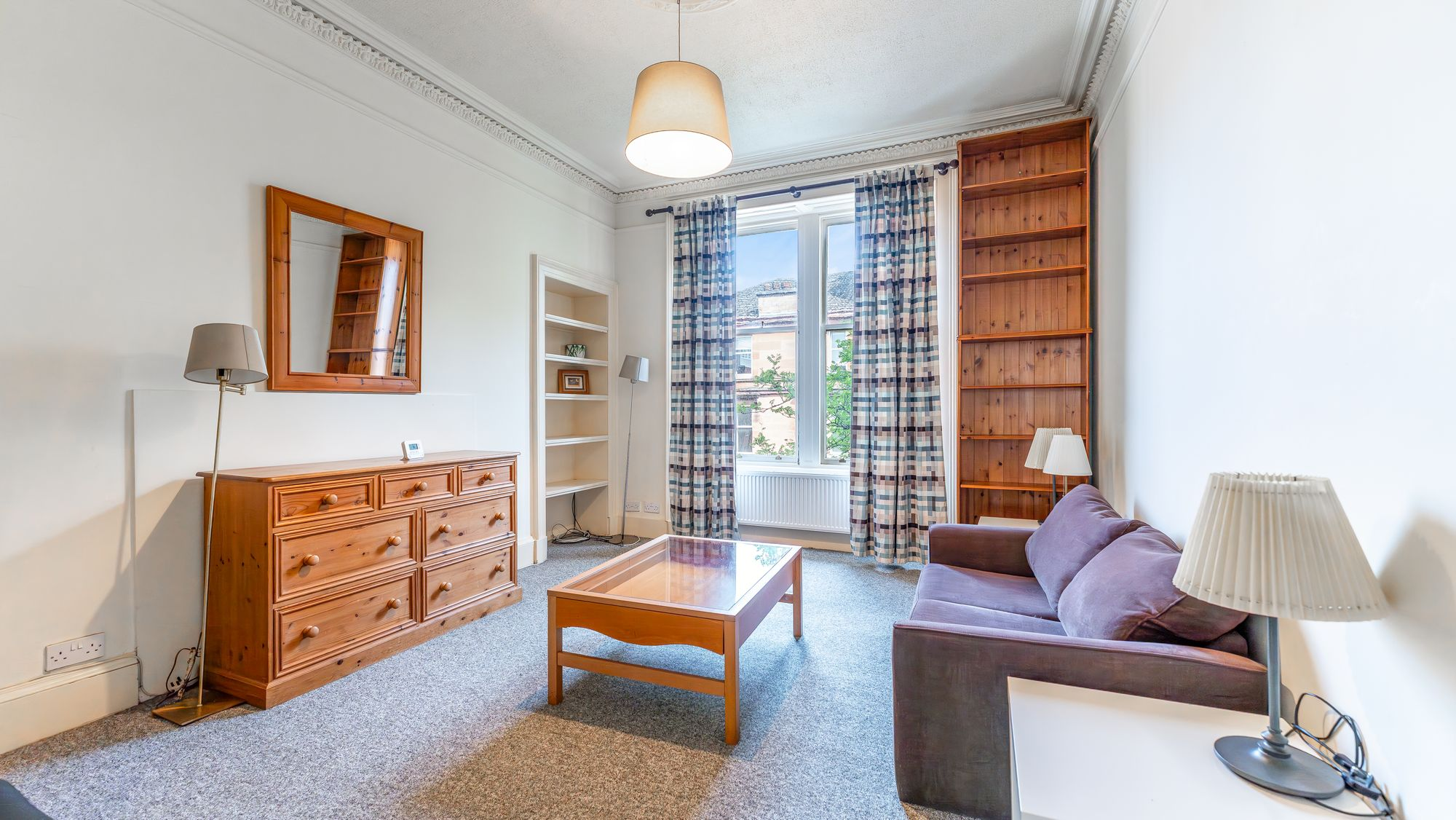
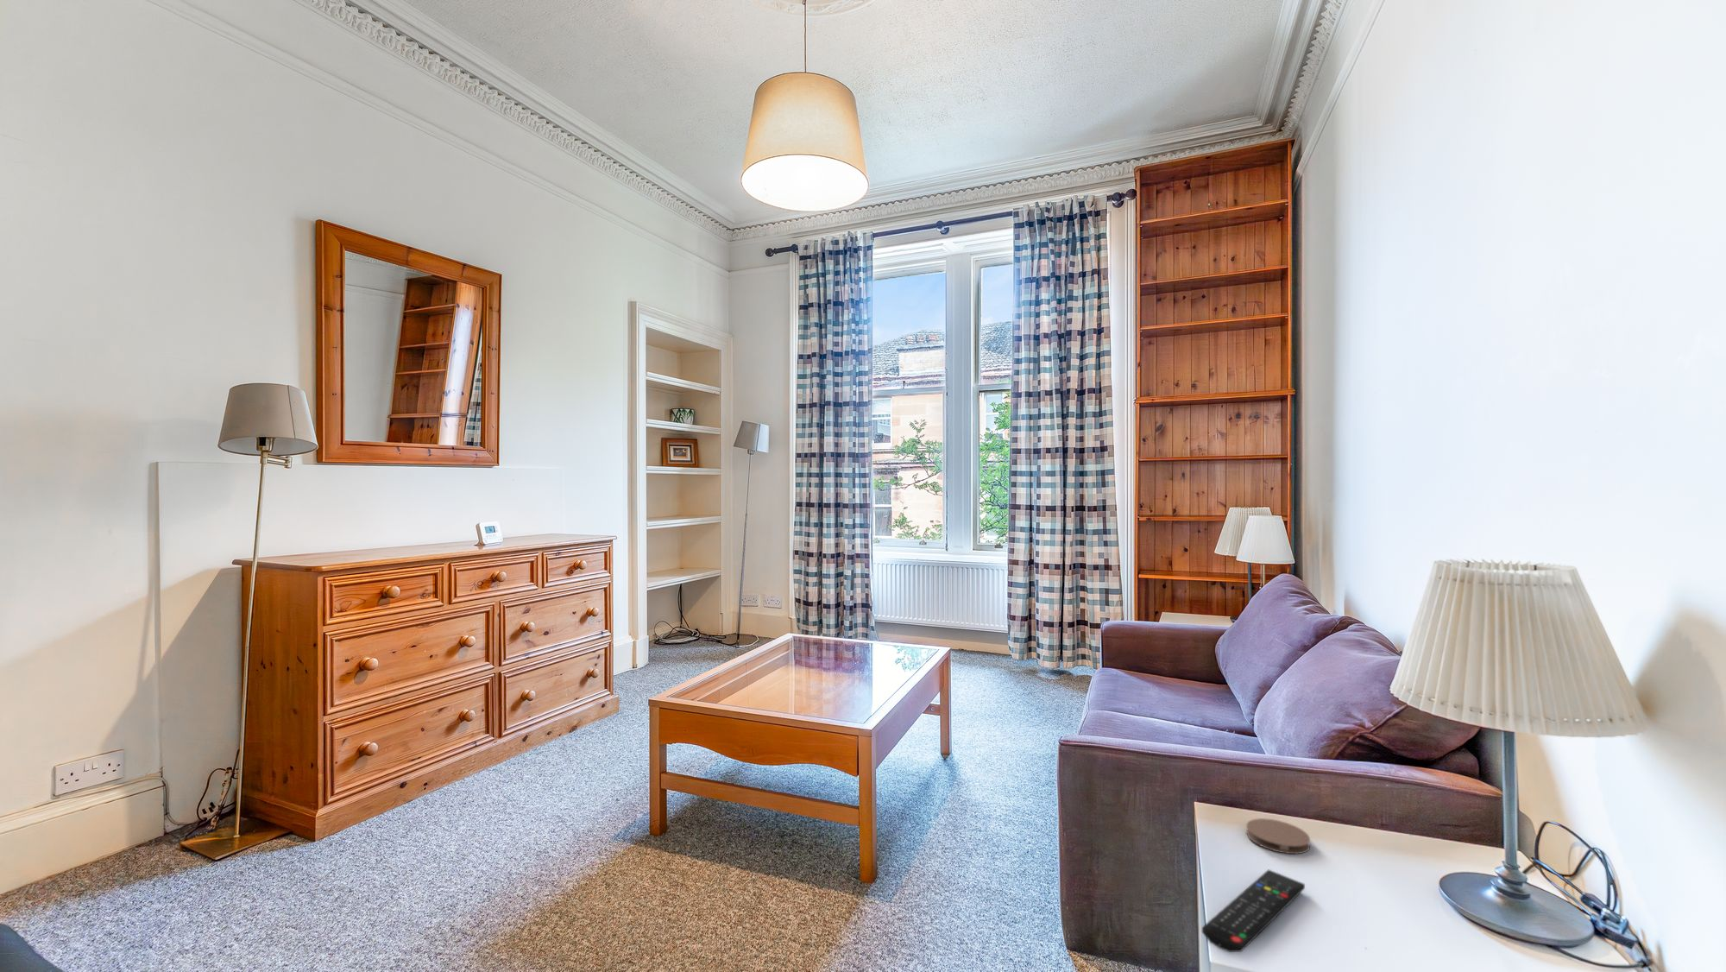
+ remote control [1201,869,1305,953]
+ coaster [1246,818,1311,855]
